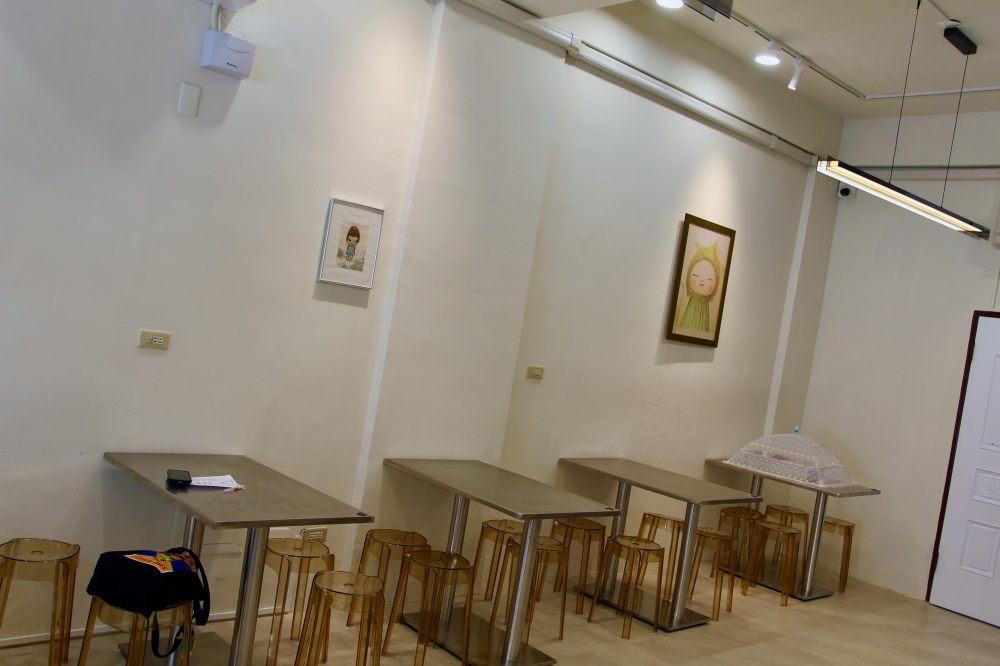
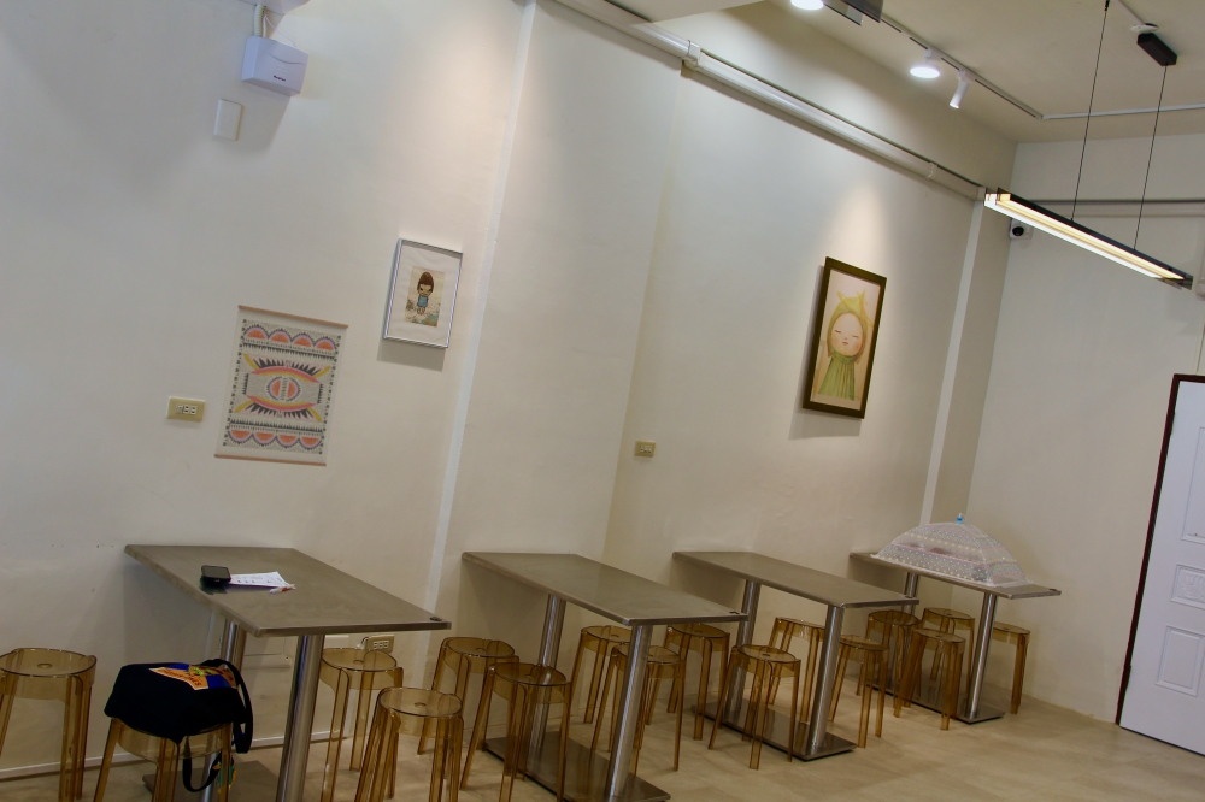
+ wall art [213,303,349,467]
